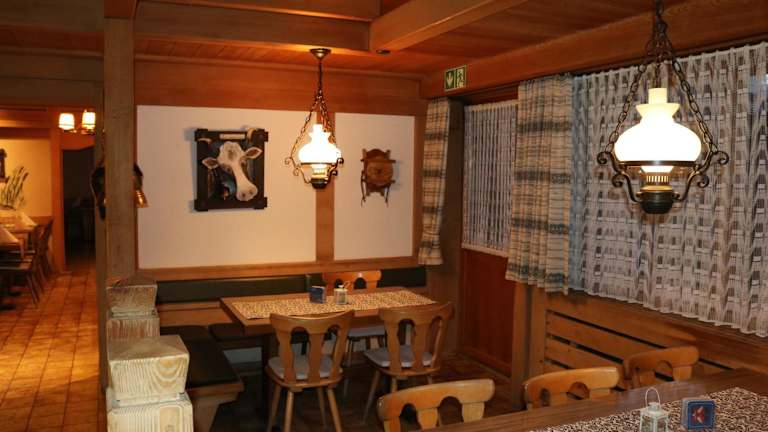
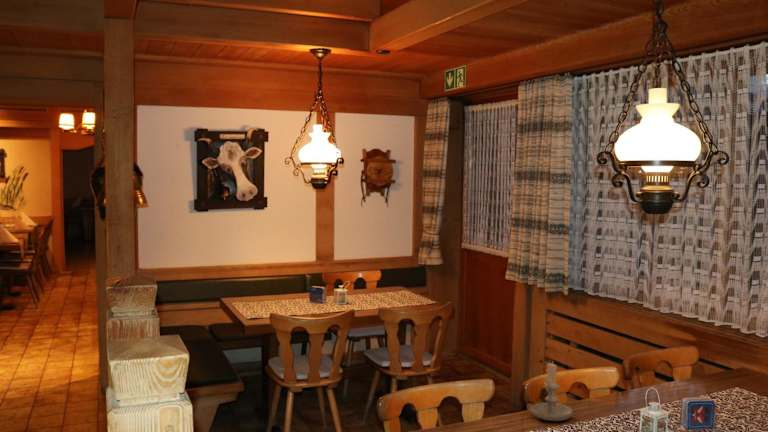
+ candle [530,360,574,422]
